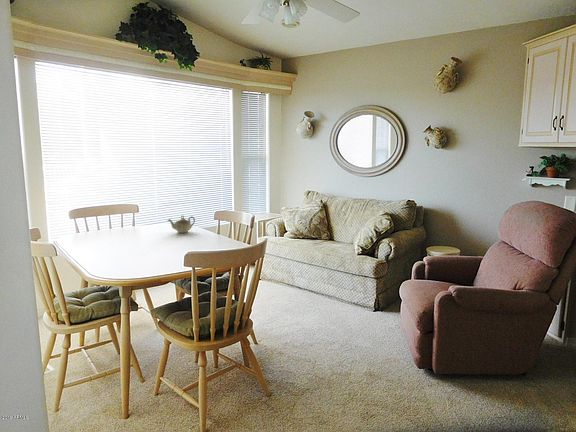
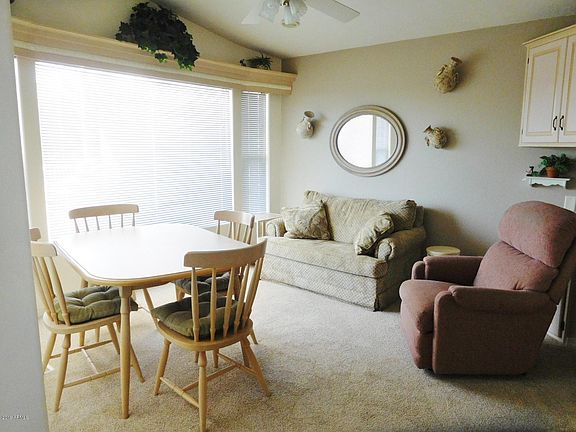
- teapot [167,214,196,234]
